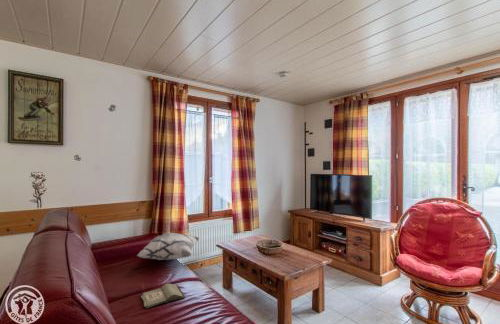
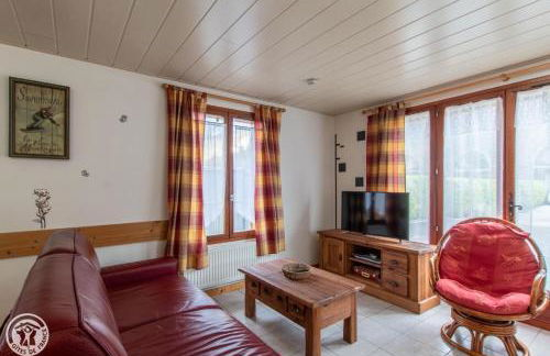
- decorative pillow [136,232,201,261]
- hardback book [140,282,186,310]
